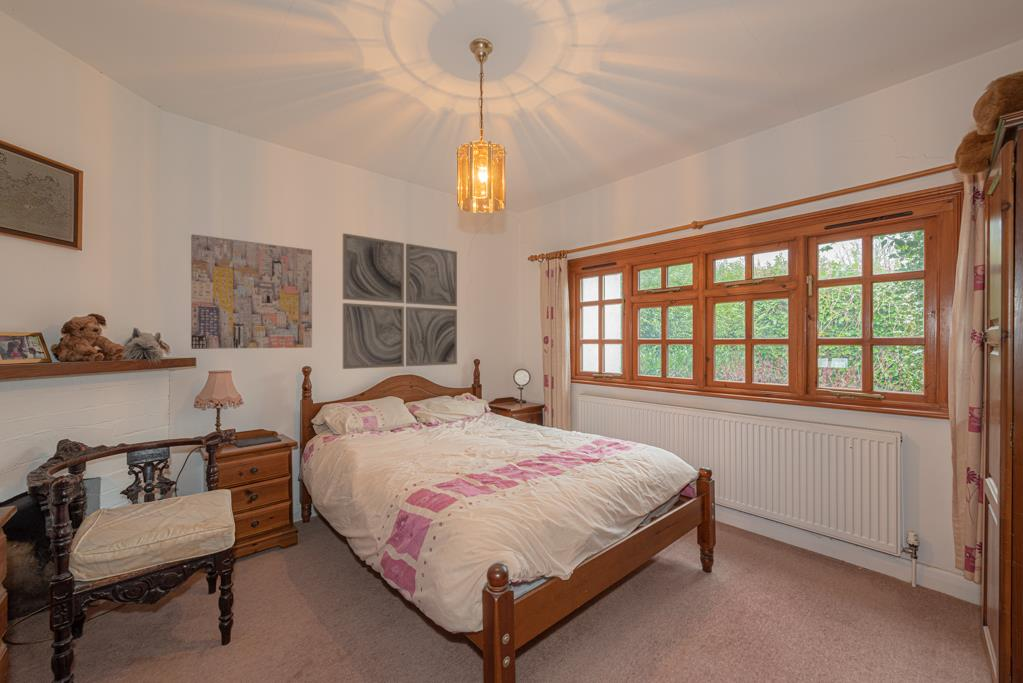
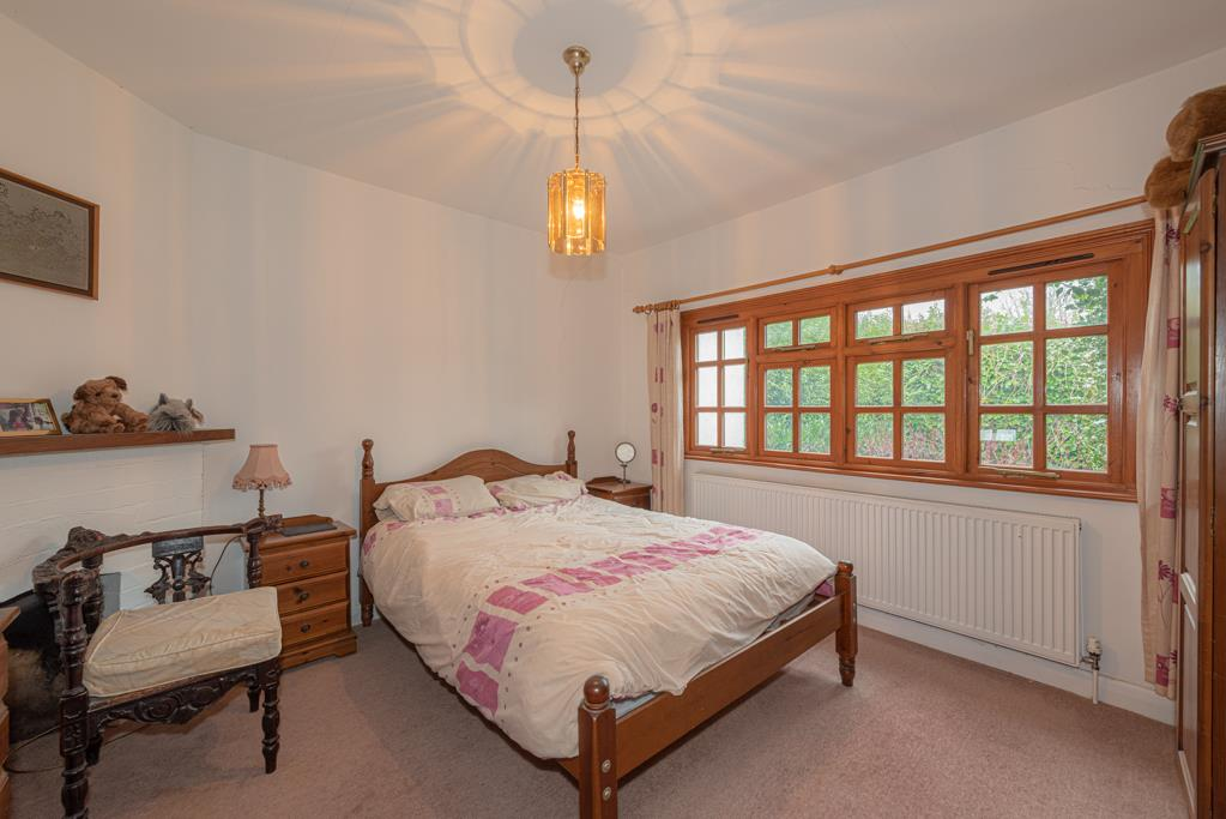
- wall art [342,232,458,370]
- wall art [190,233,313,350]
